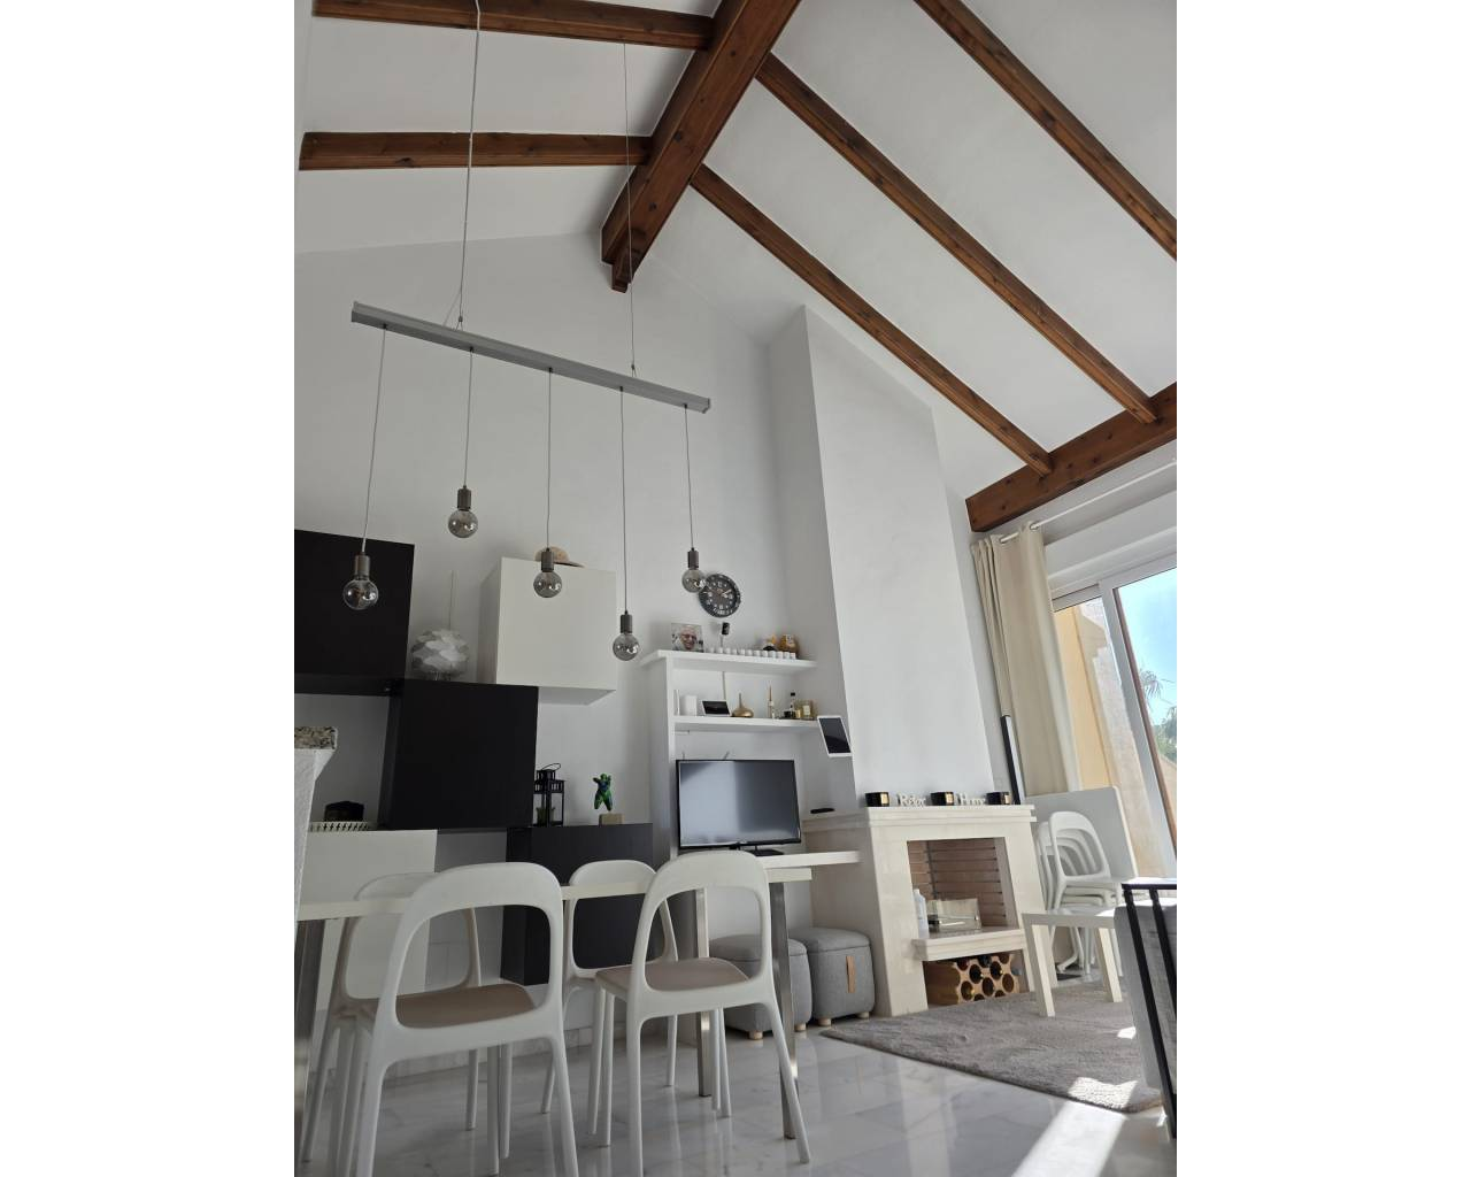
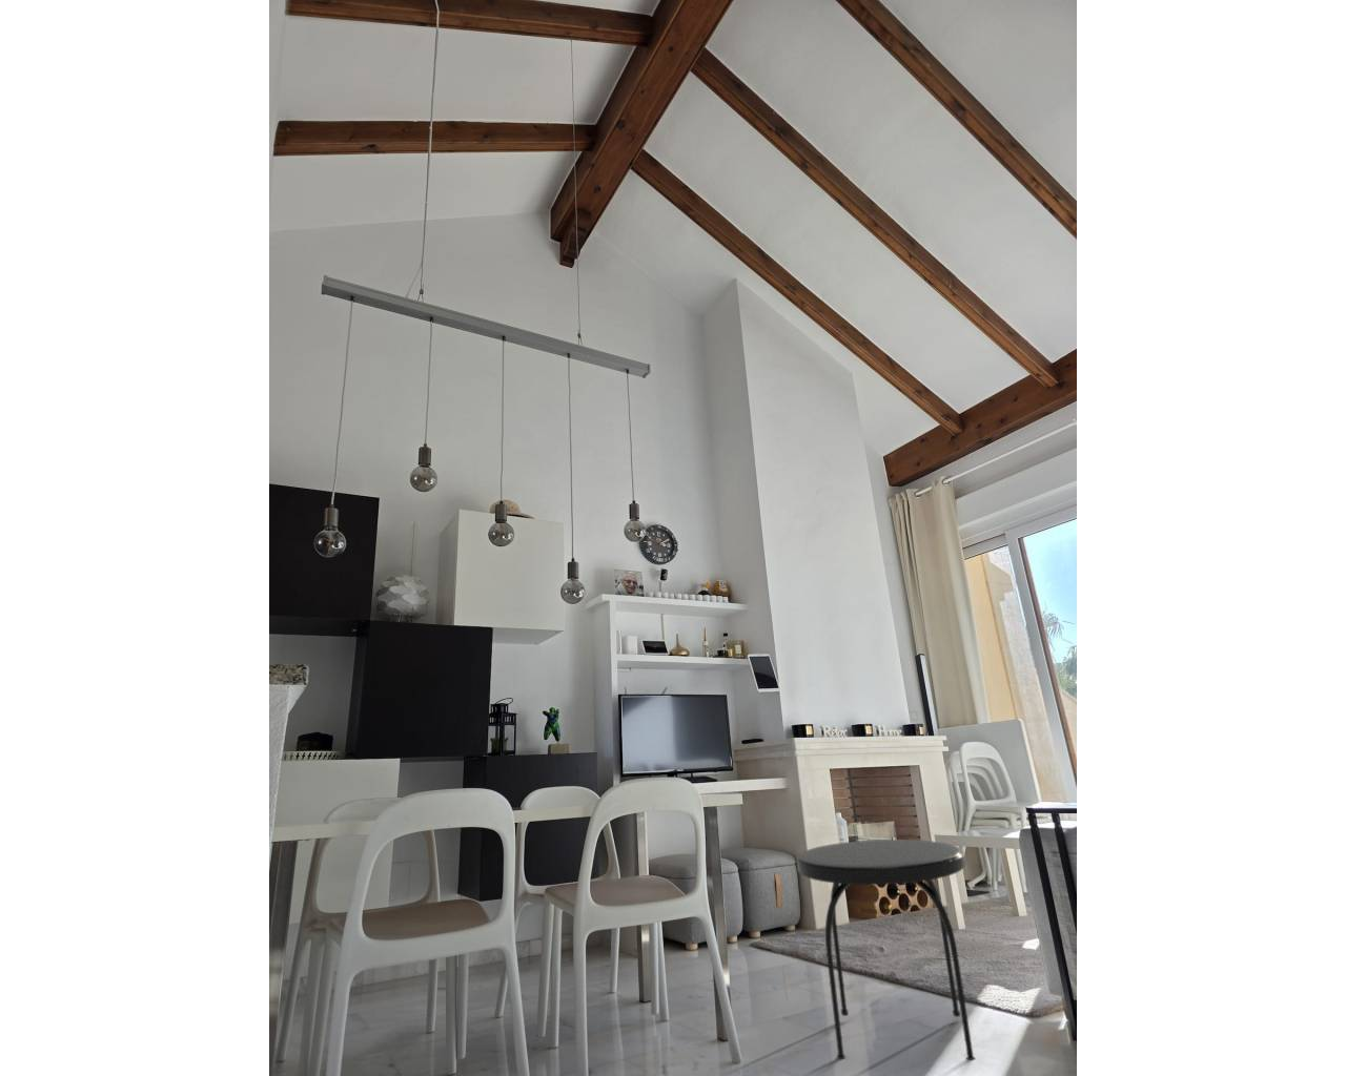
+ side table [796,839,976,1062]
